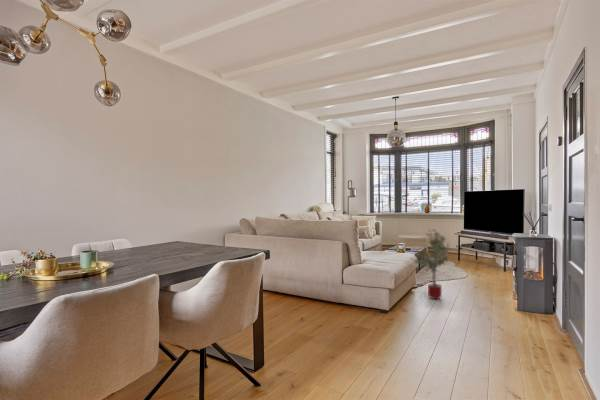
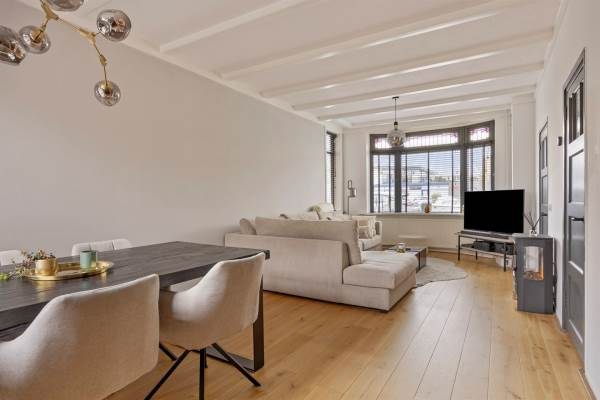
- potted tree [412,228,451,300]
